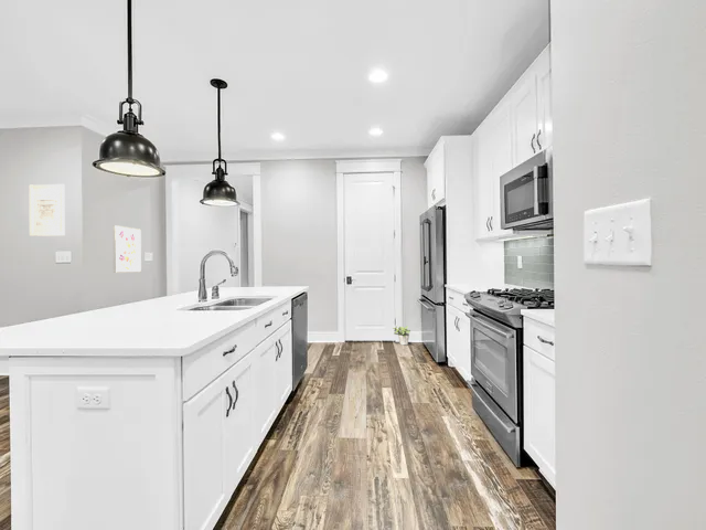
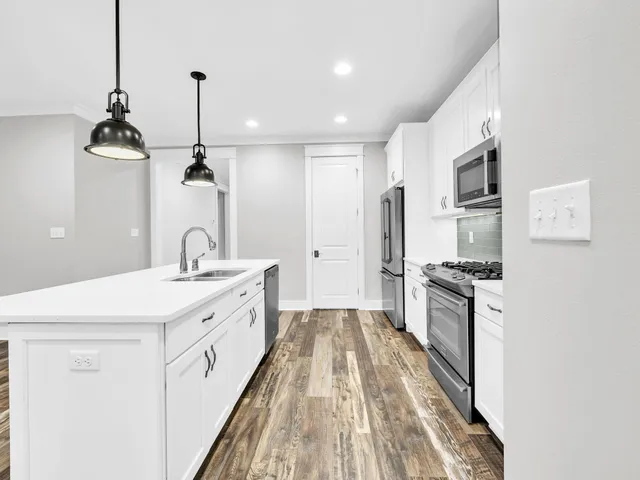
- wall art [111,224,142,274]
- wall art [29,183,66,237]
- potted plant [392,325,411,346]
